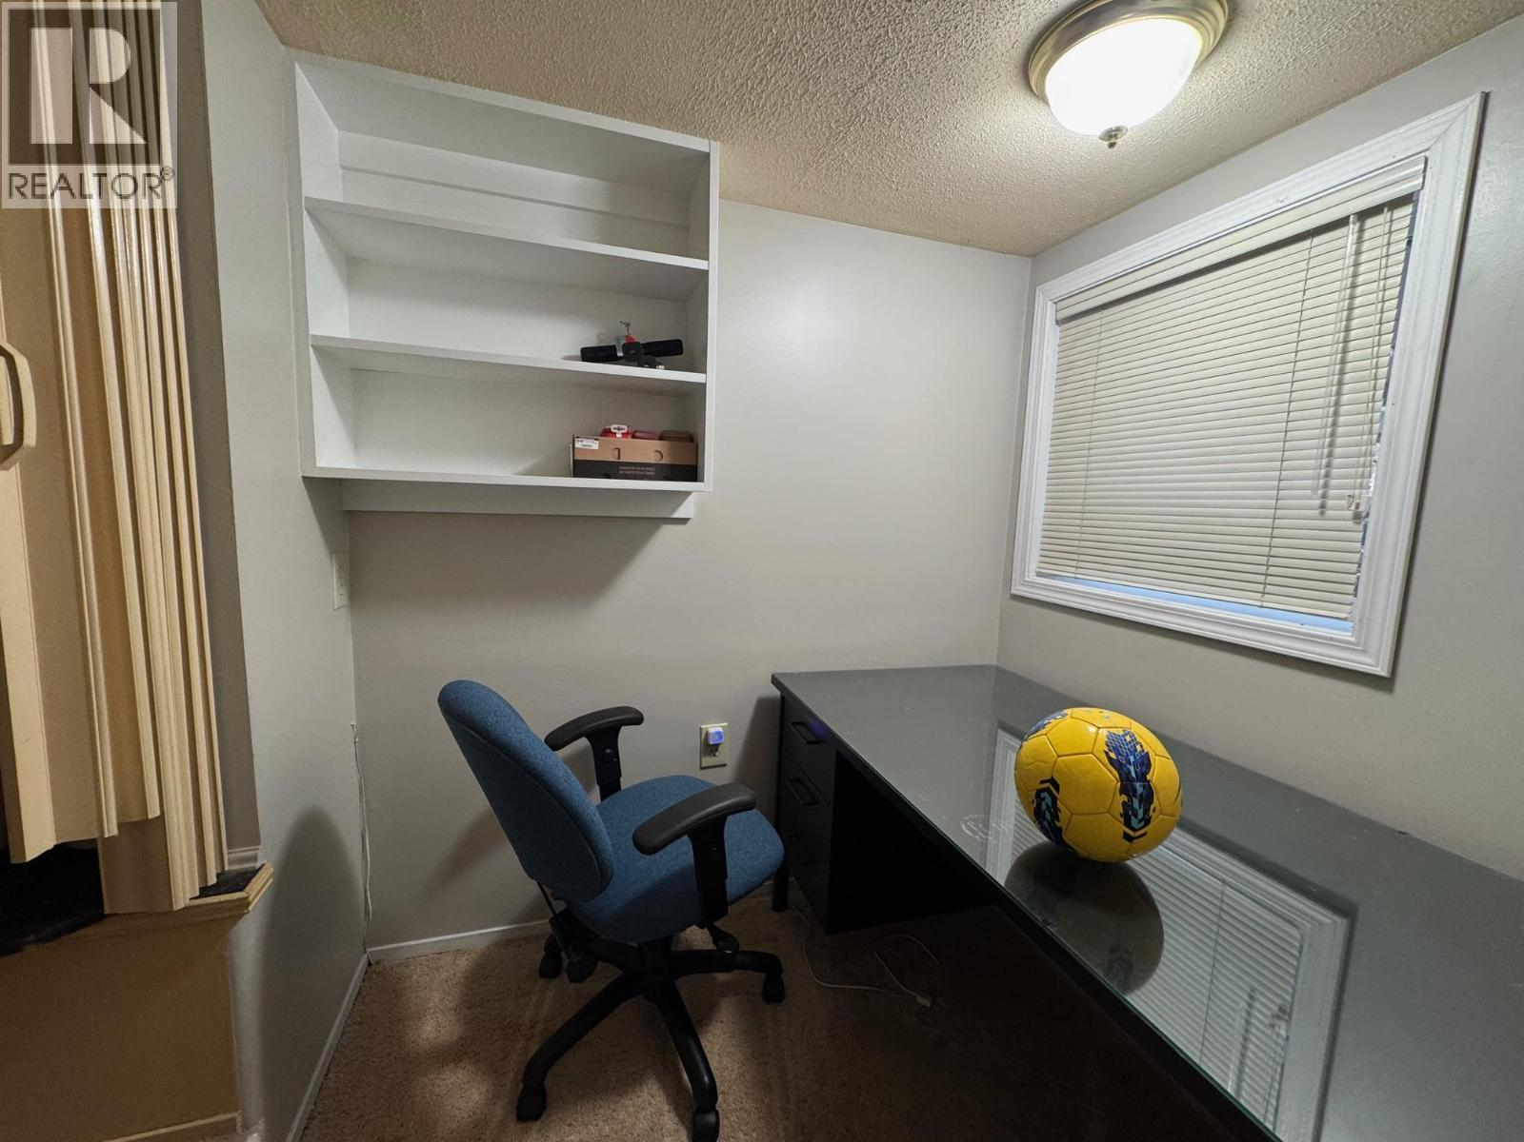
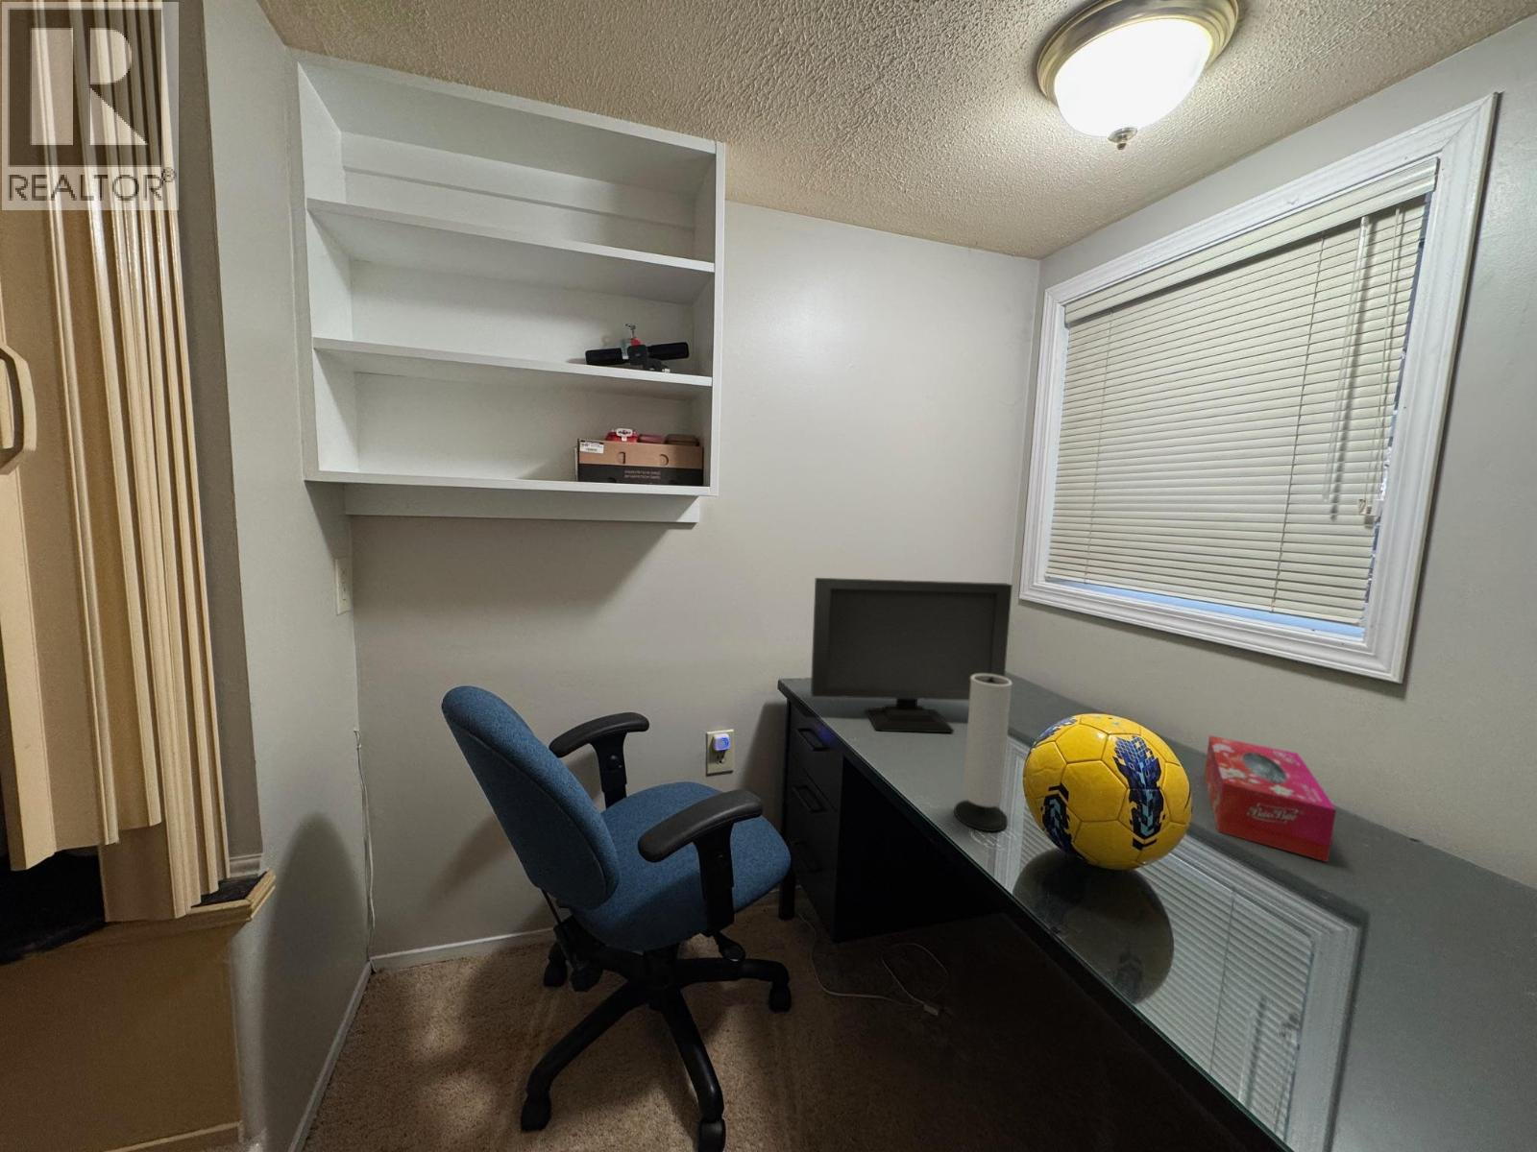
+ tissue box [1204,735,1337,863]
+ computer monitor [810,577,1013,733]
+ speaker [952,674,1013,833]
